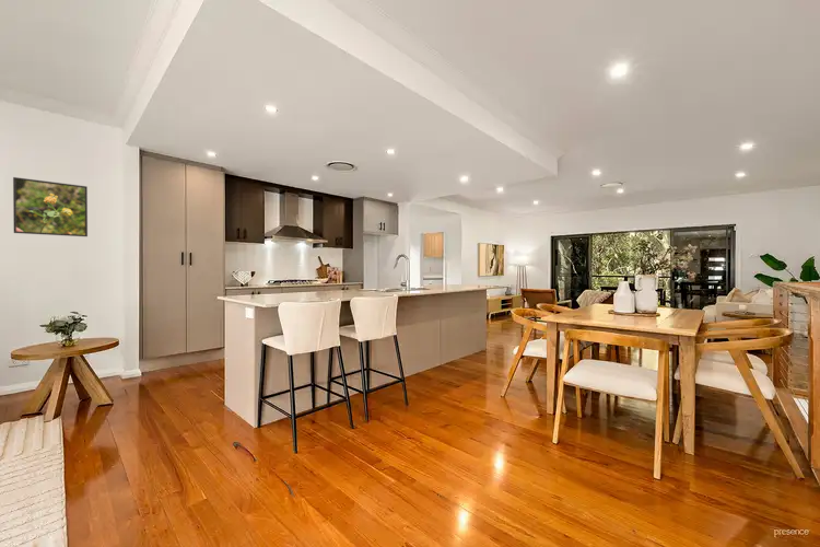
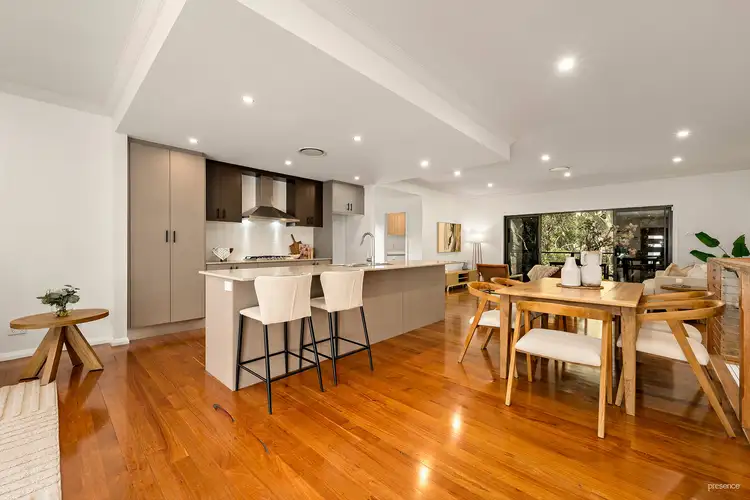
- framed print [12,176,89,237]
